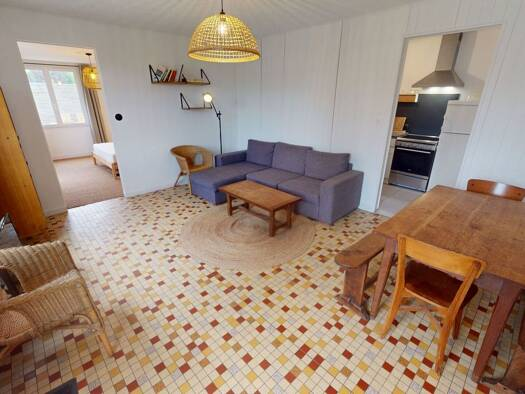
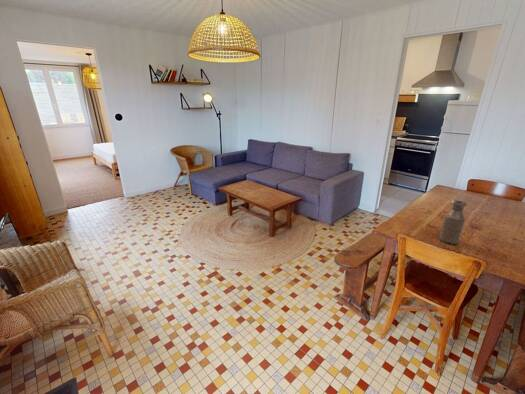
+ bottle [439,199,468,245]
